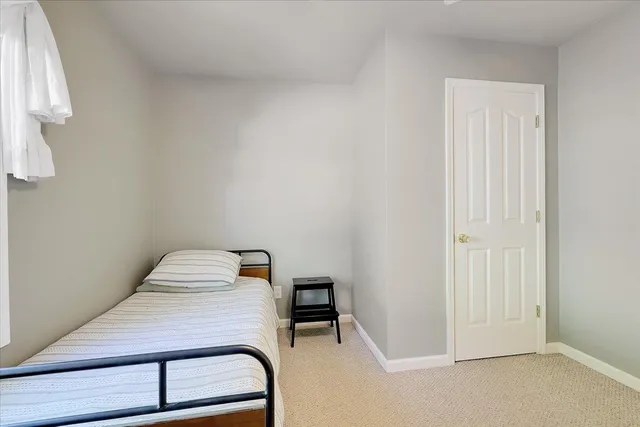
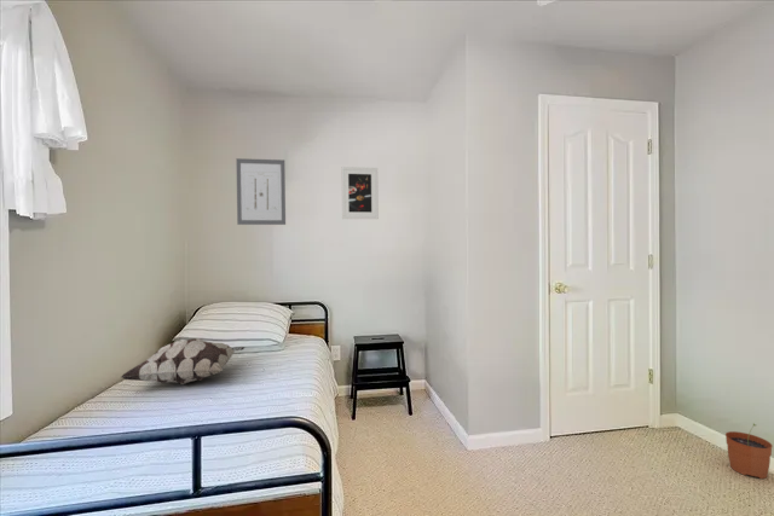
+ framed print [340,166,380,220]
+ plant pot [724,423,774,480]
+ decorative pillow [121,337,246,385]
+ wall art [235,157,287,226]
